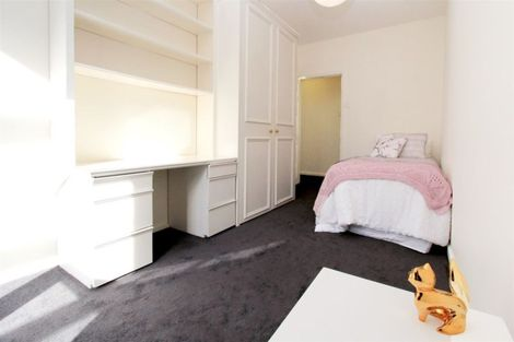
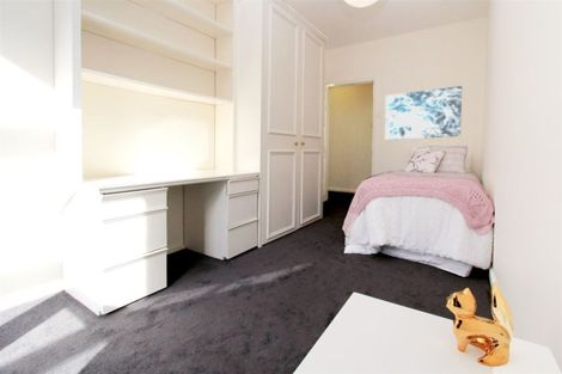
+ wall art [384,85,463,141]
